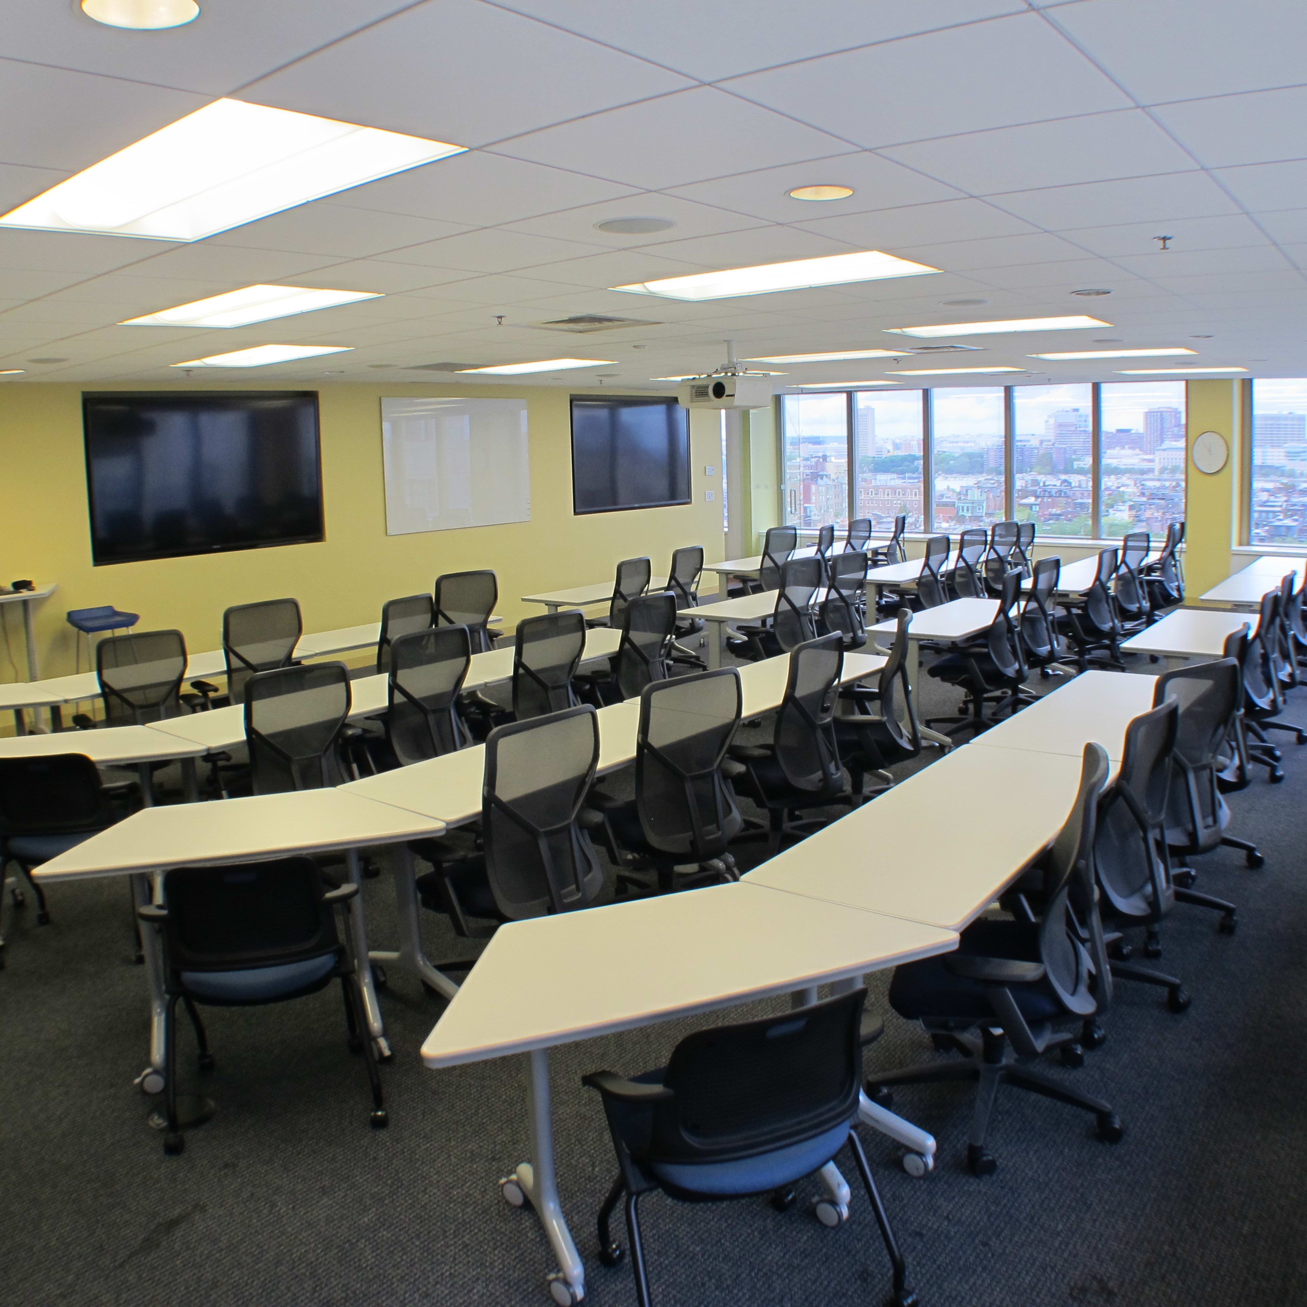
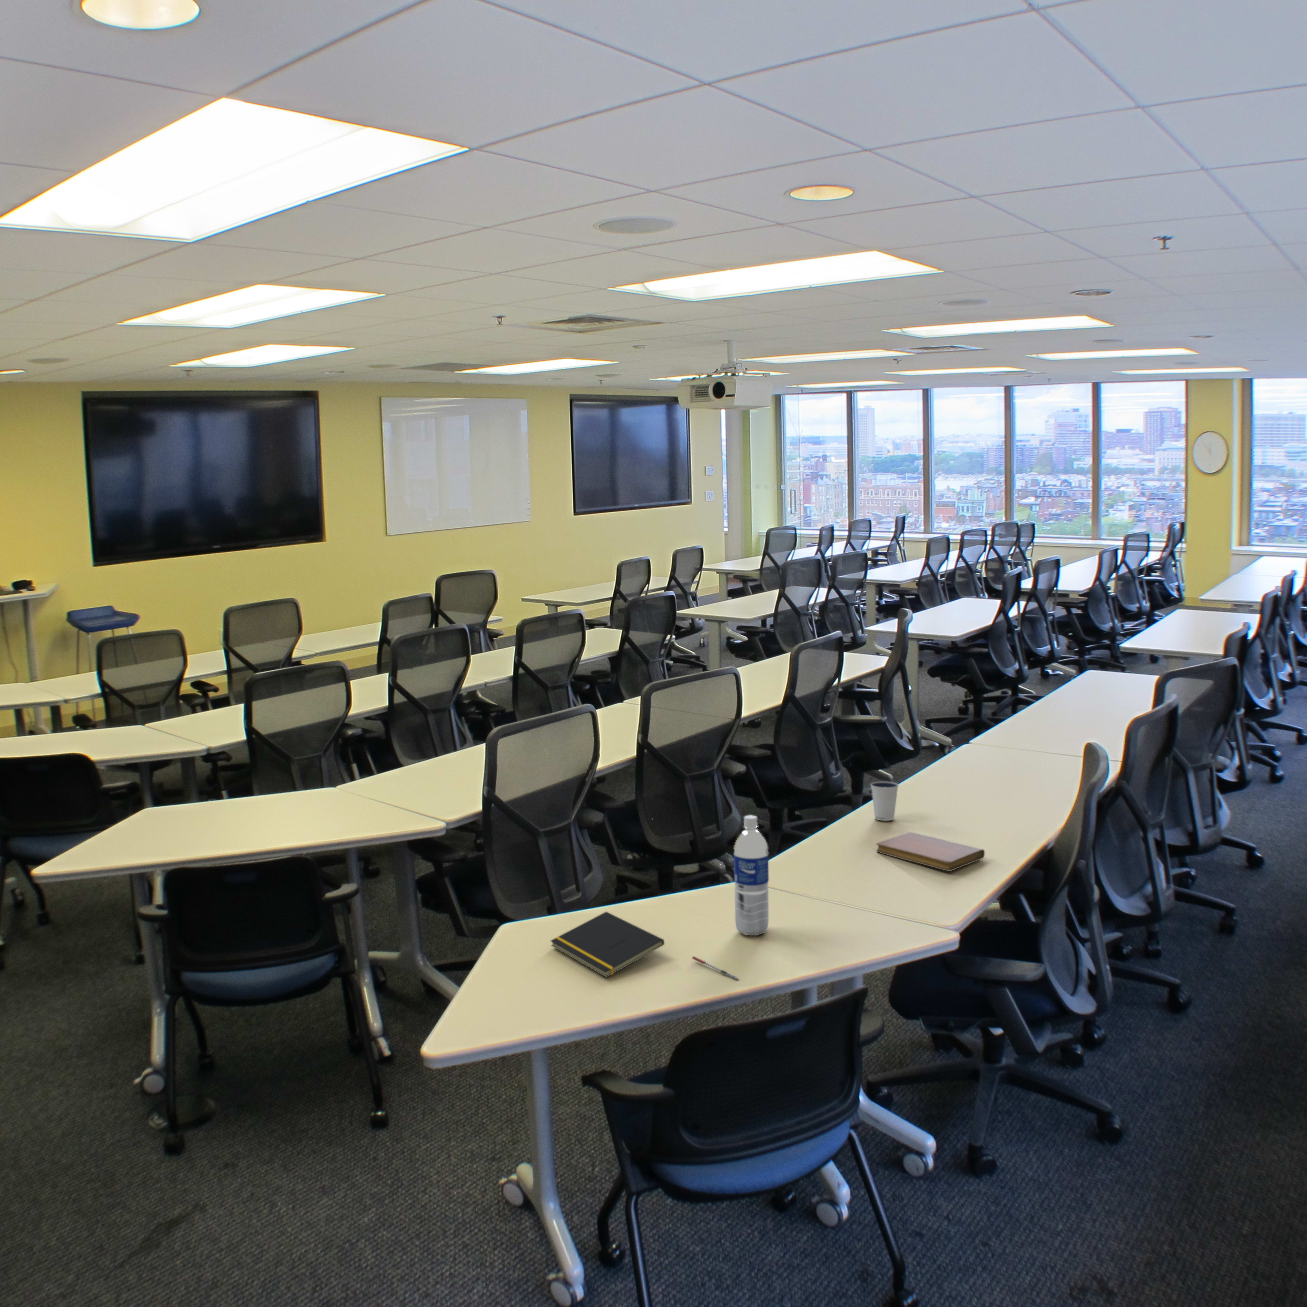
+ pen [692,956,740,980]
+ dixie cup [870,780,899,821]
+ water bottle [734,815,770,936]
+ notebook [876,832,985,871]
+ notepad [551,911,664,978]
